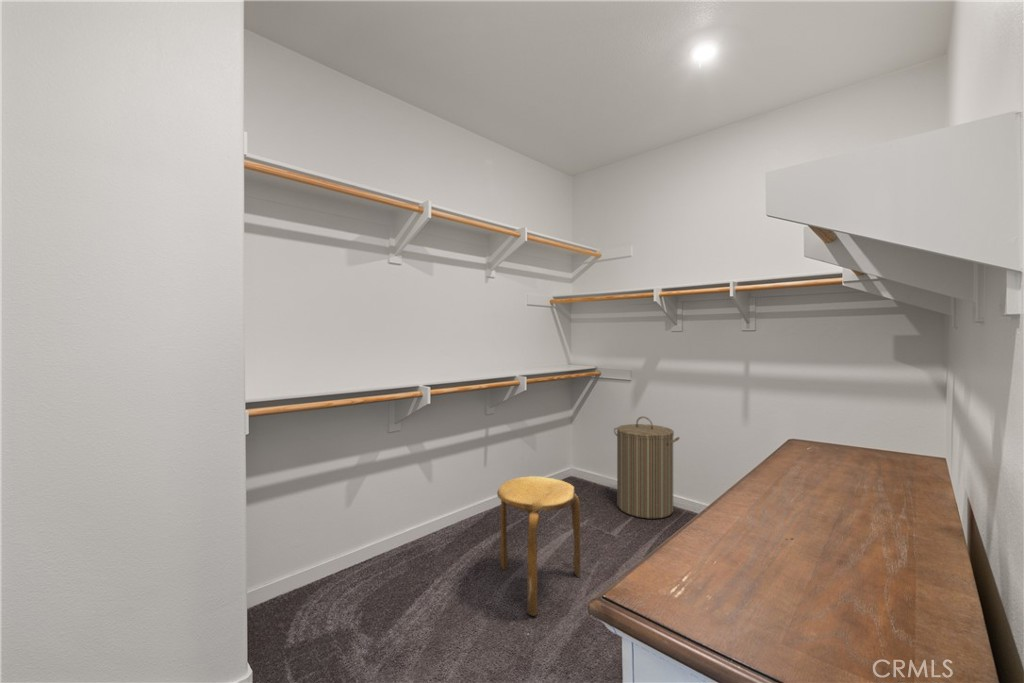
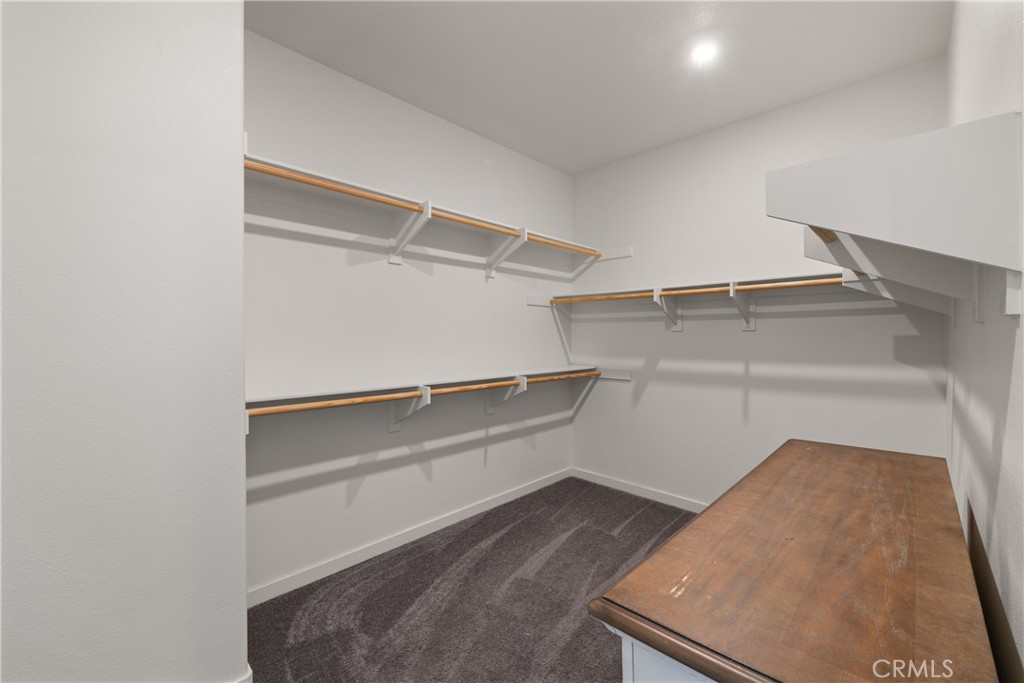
- stool [496,475,582,617]
- laundry hamper [613,416,681,520]
